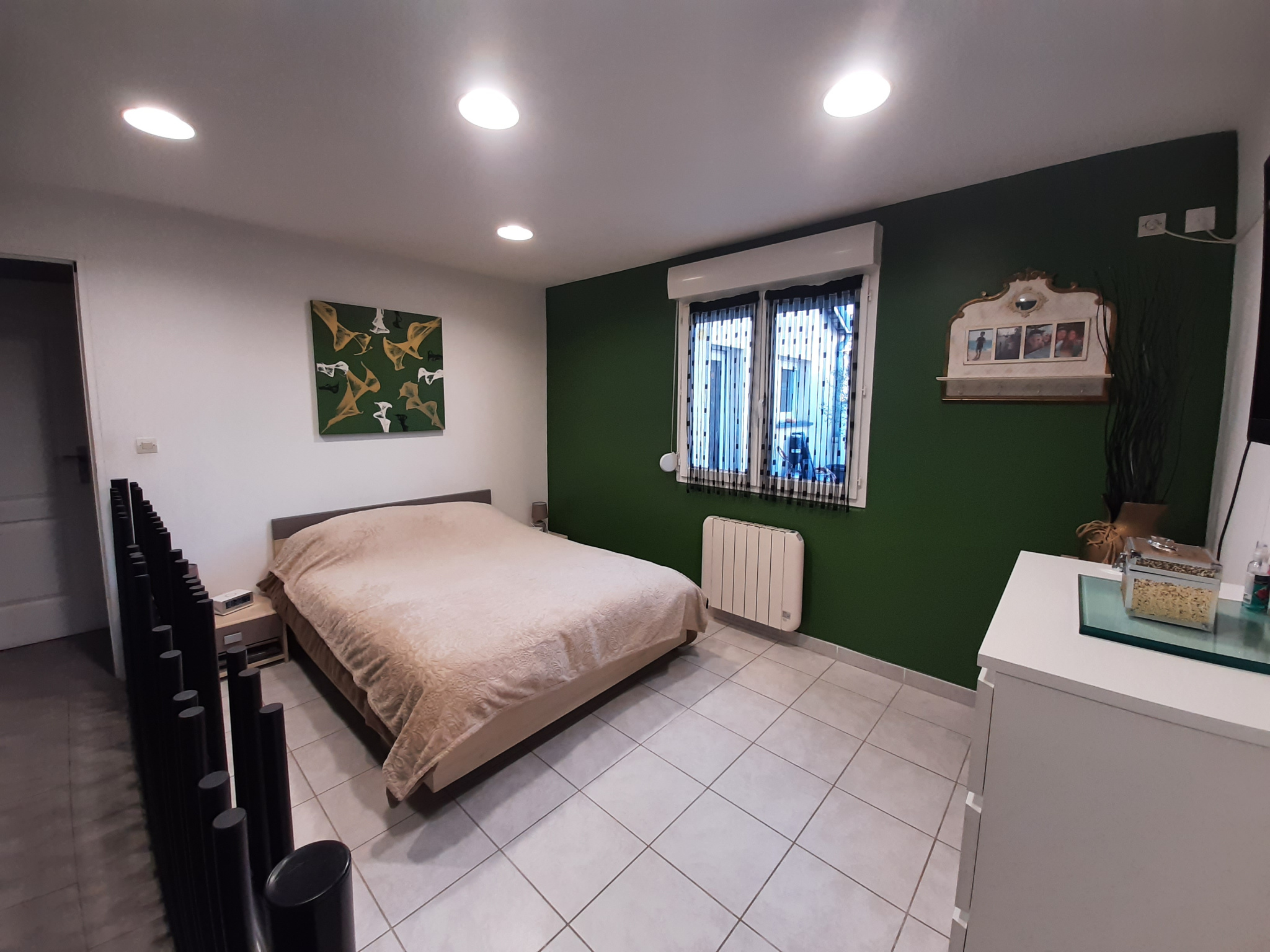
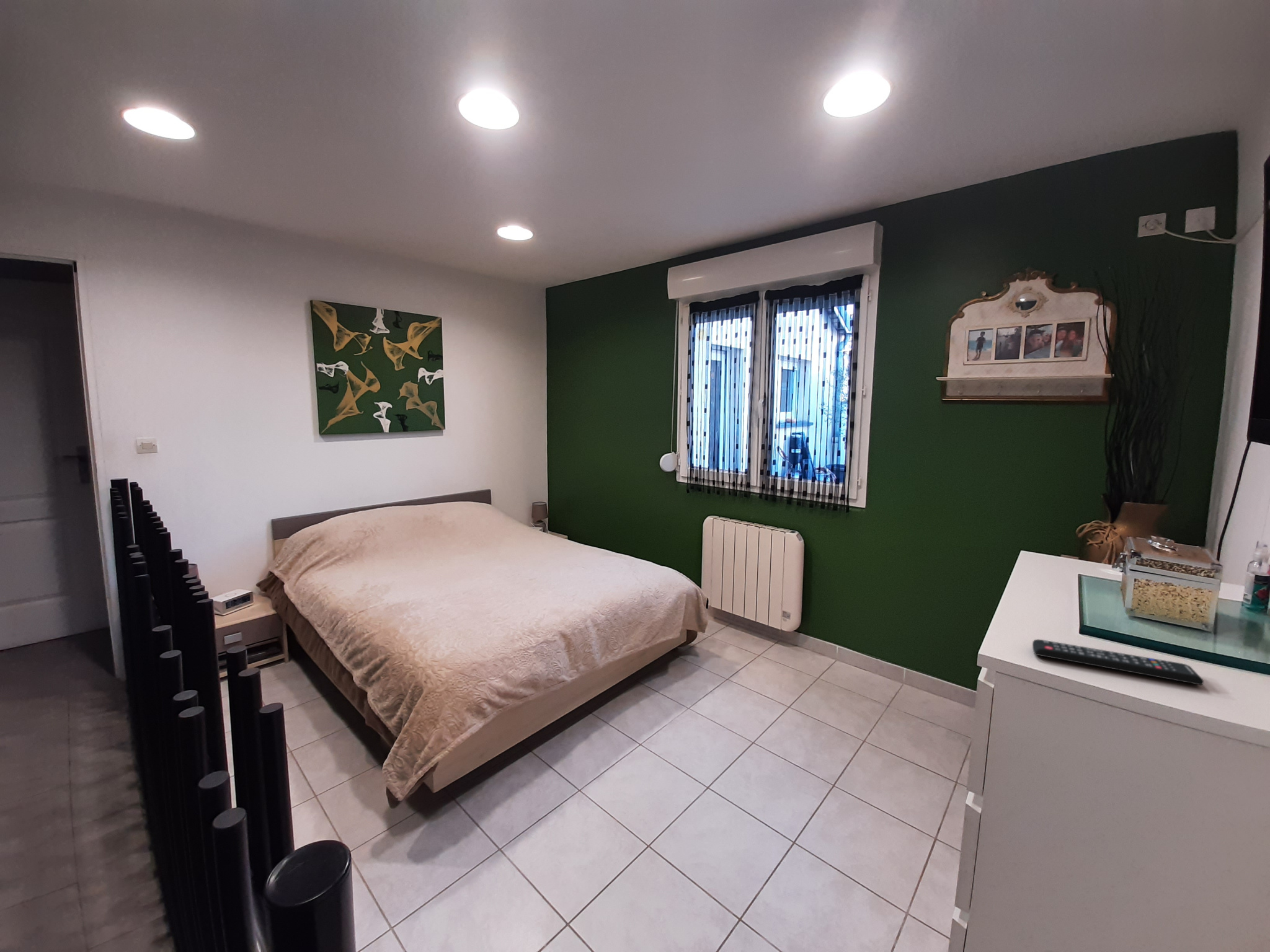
+ remote control [1032,639,1204,686]
